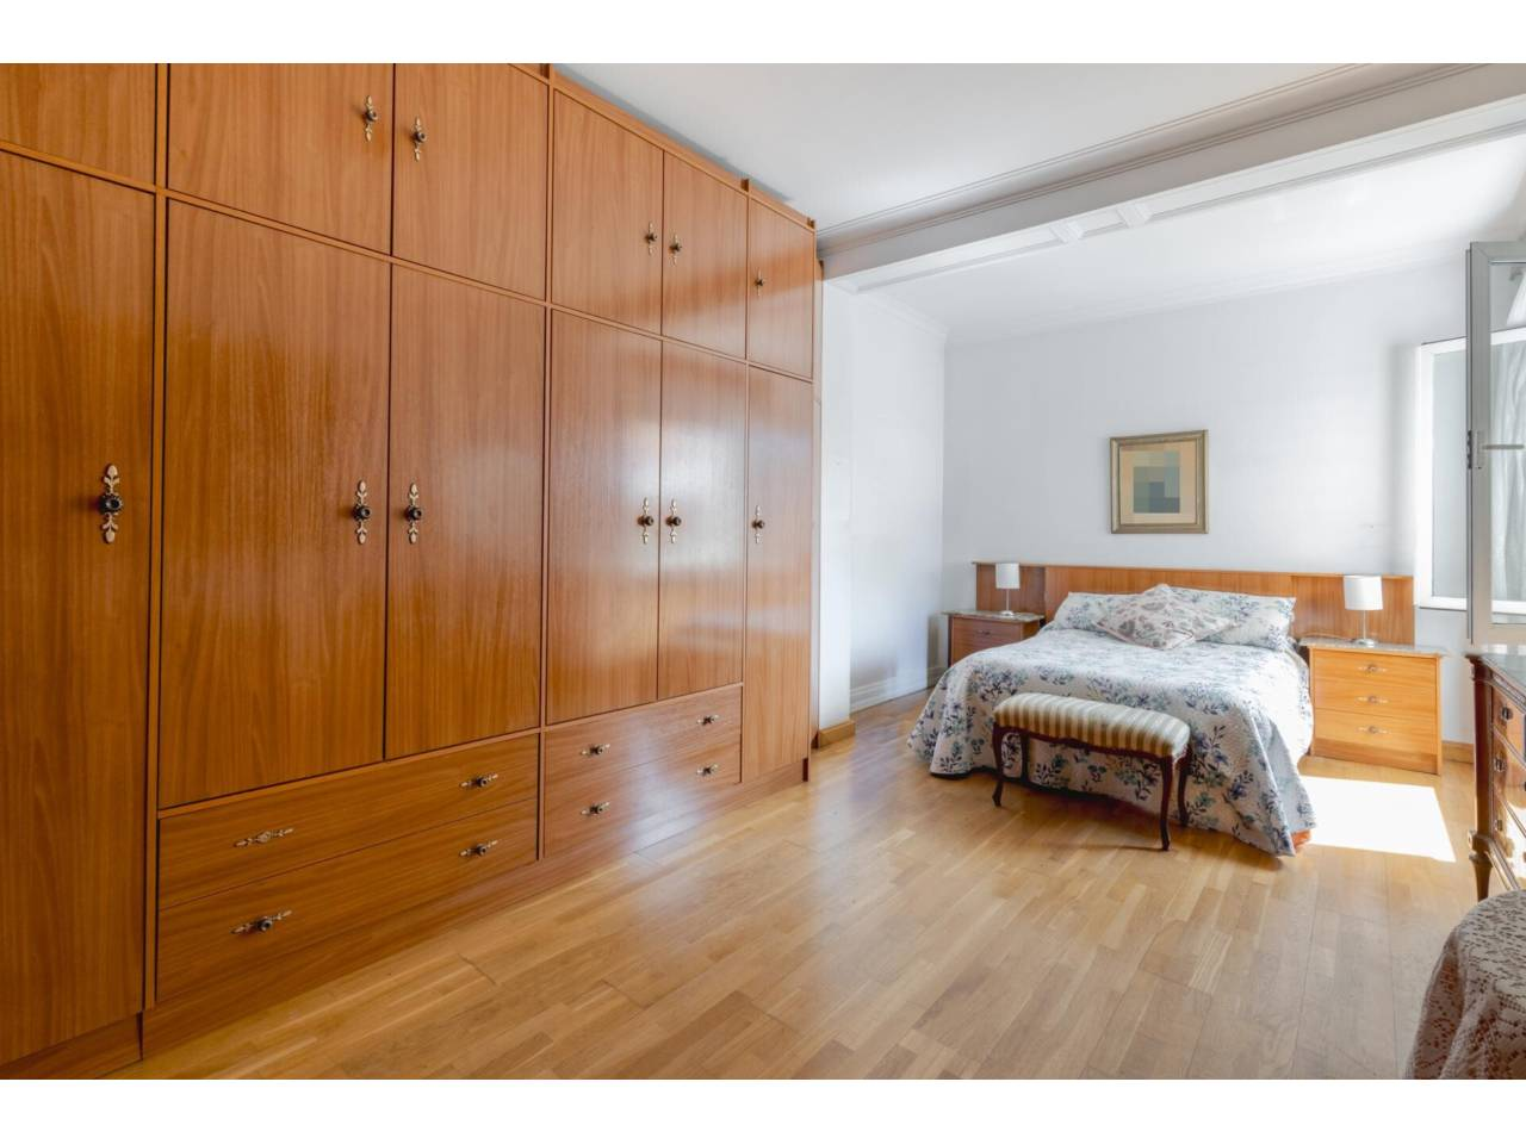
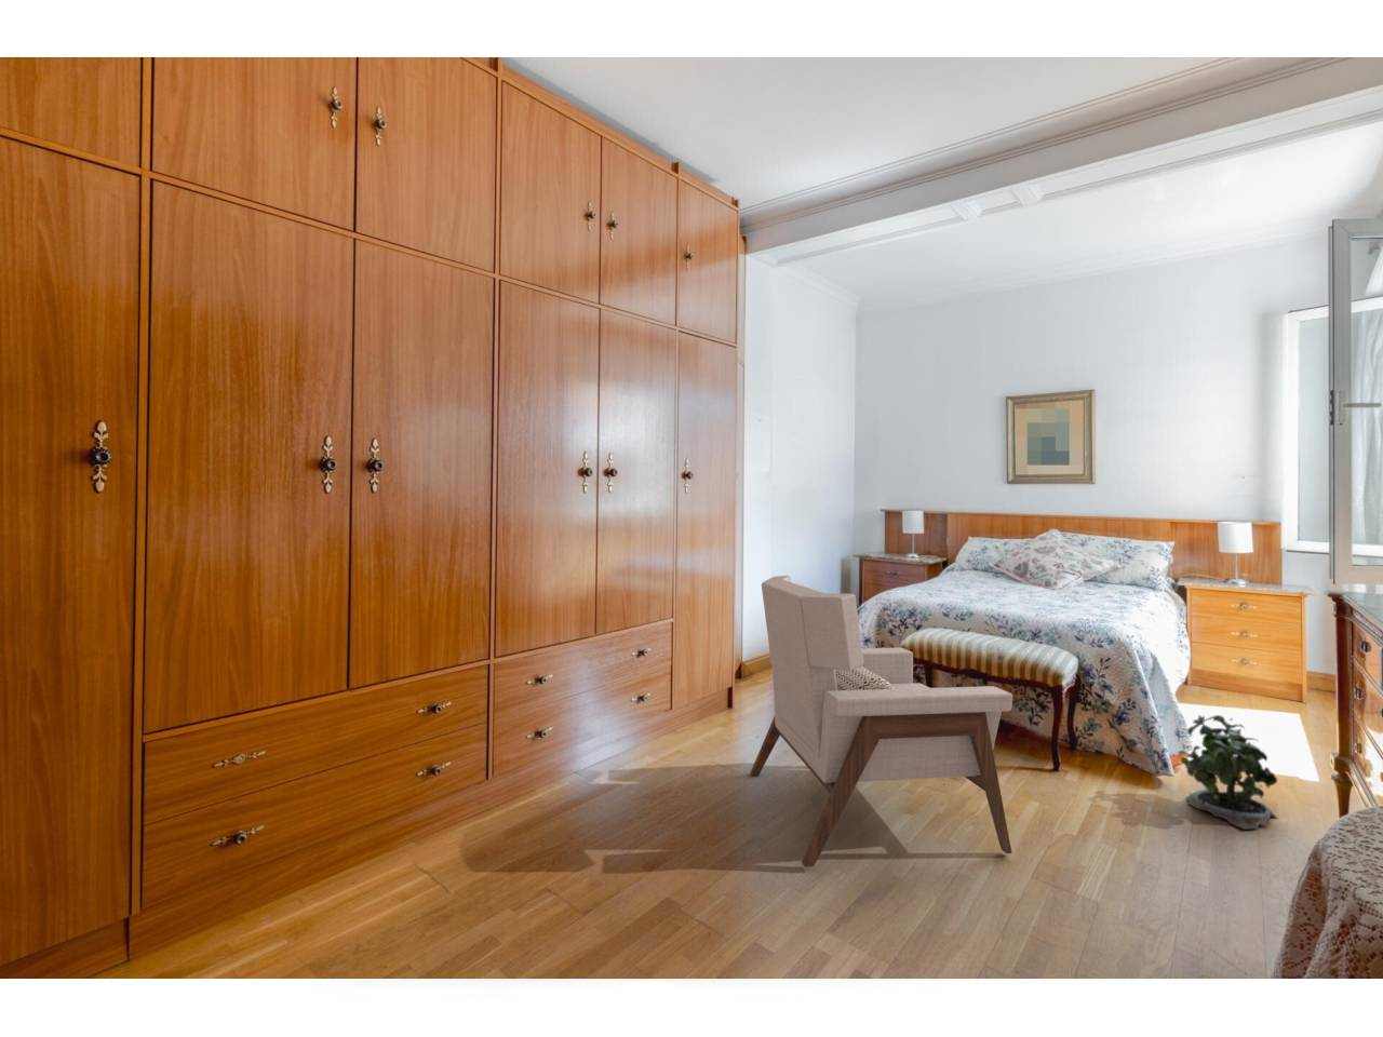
+ armchair [749,575,1014,868]
+ potted plant [1177,713,1278,831]
